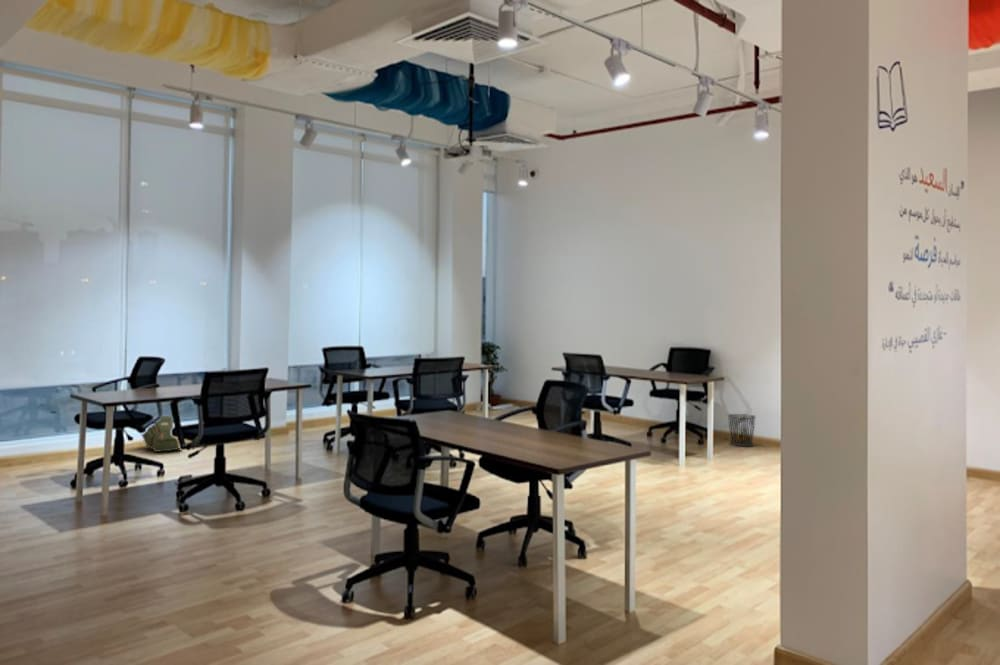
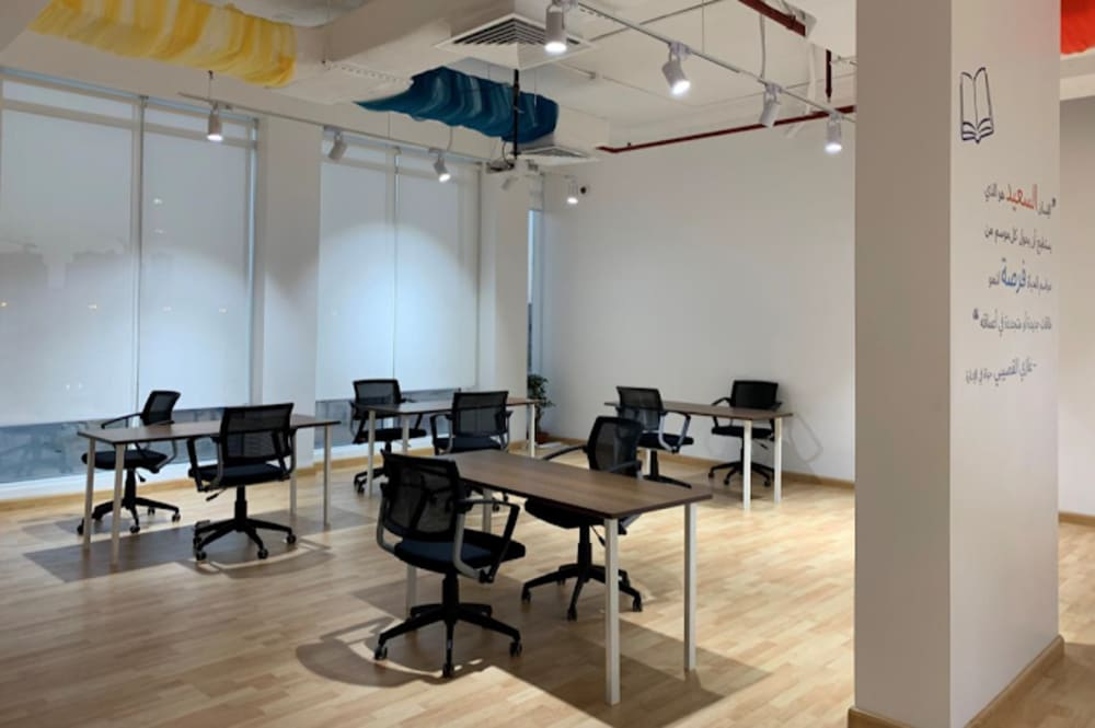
- waste bin [726,413,757,447]
- backpack [140,415,181,453]
